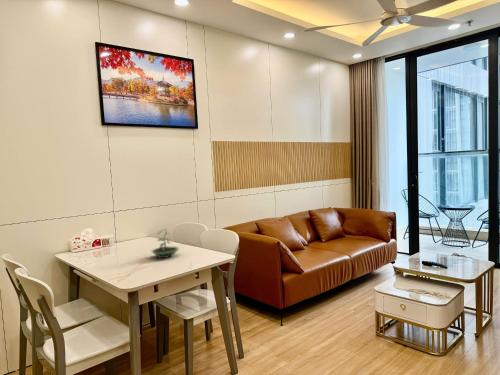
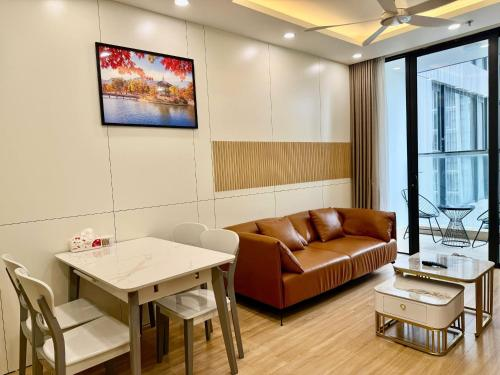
- terrarium [150,228,180,259]
